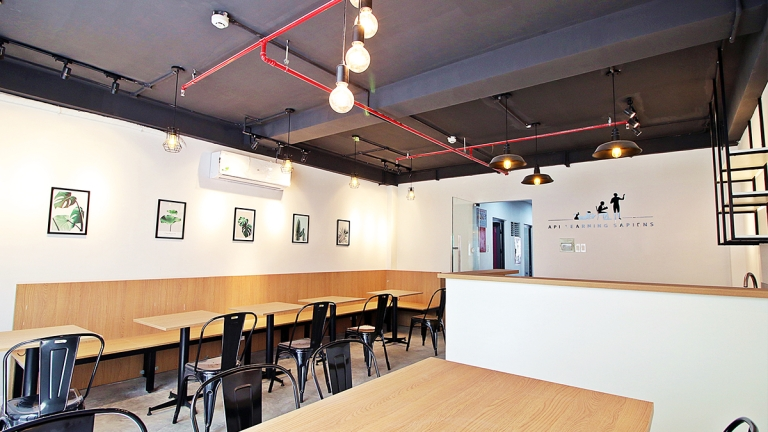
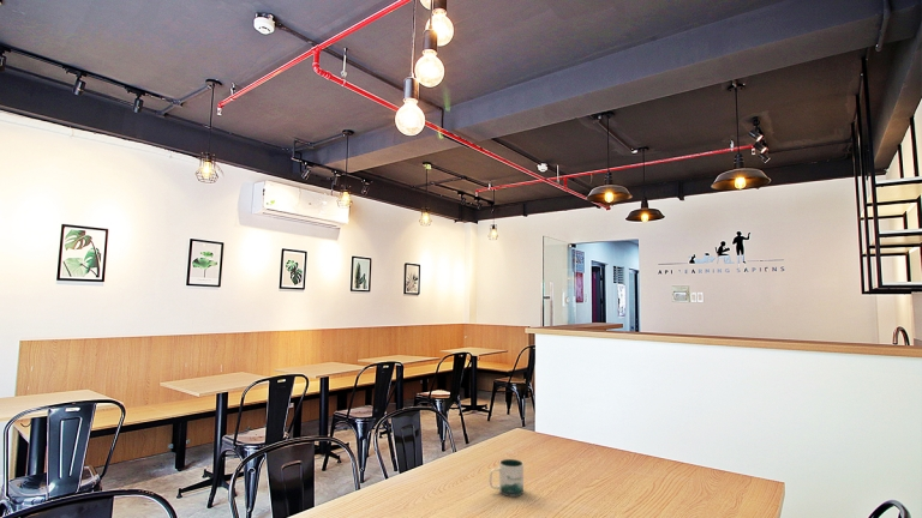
+ mug [489,458,525,498]
